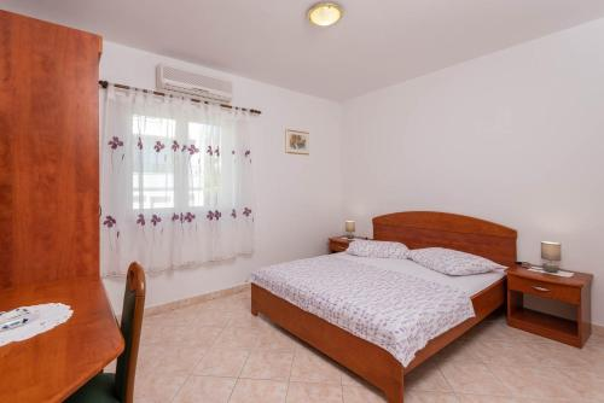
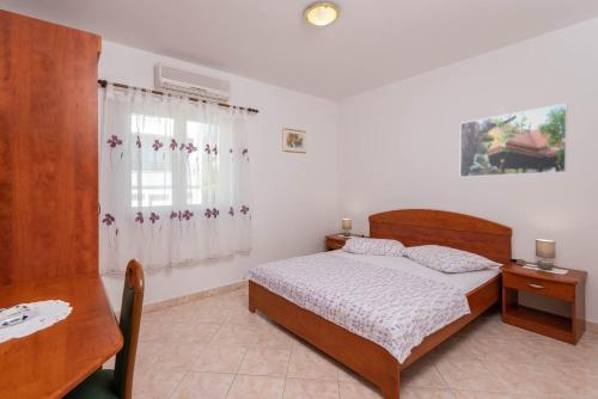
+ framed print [459,103,568,178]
